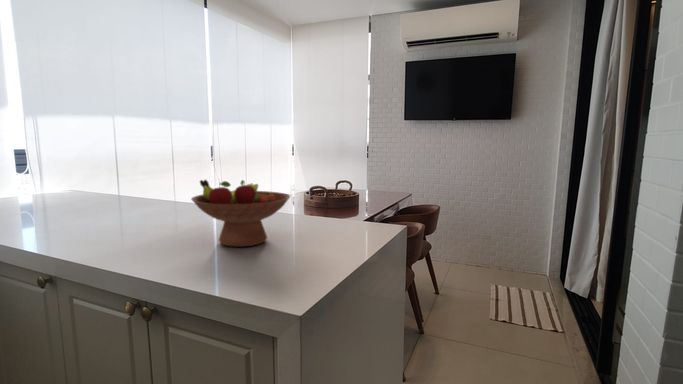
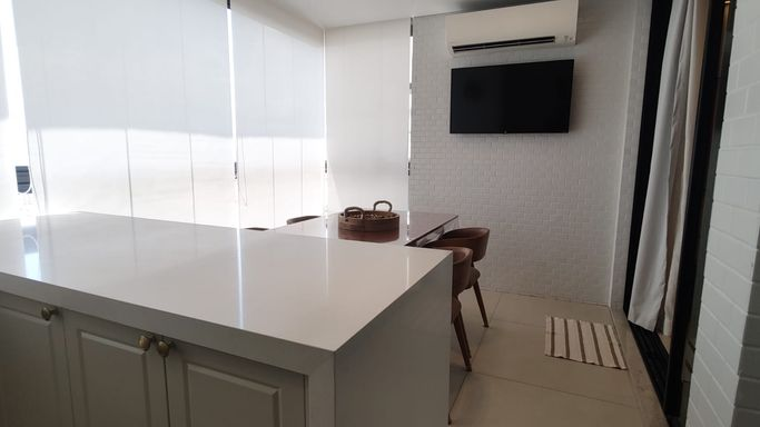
- fruit bowl [190,179,291,248]
